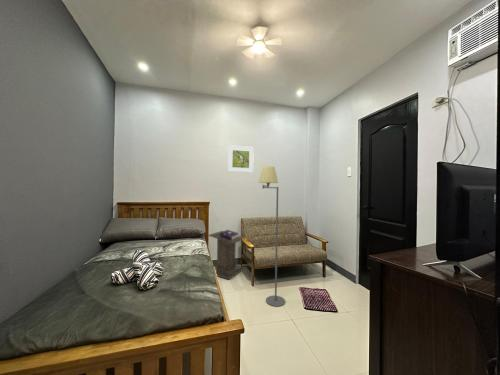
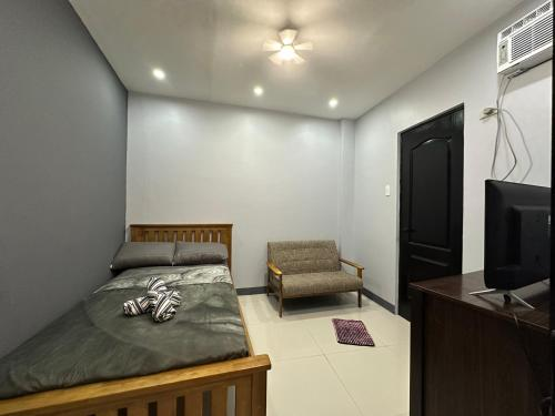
- floor lamp [257,165,286,308]
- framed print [227,144,255,173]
- lectern [208,229,245,281]
